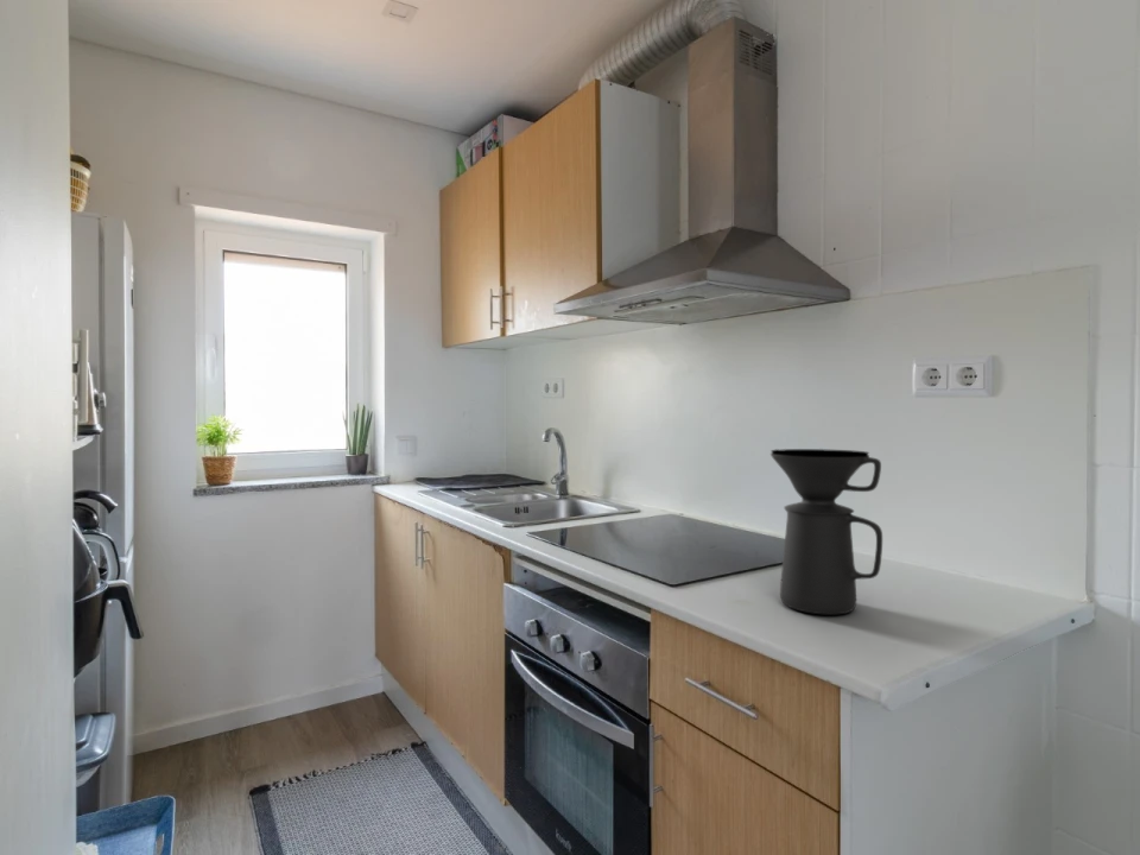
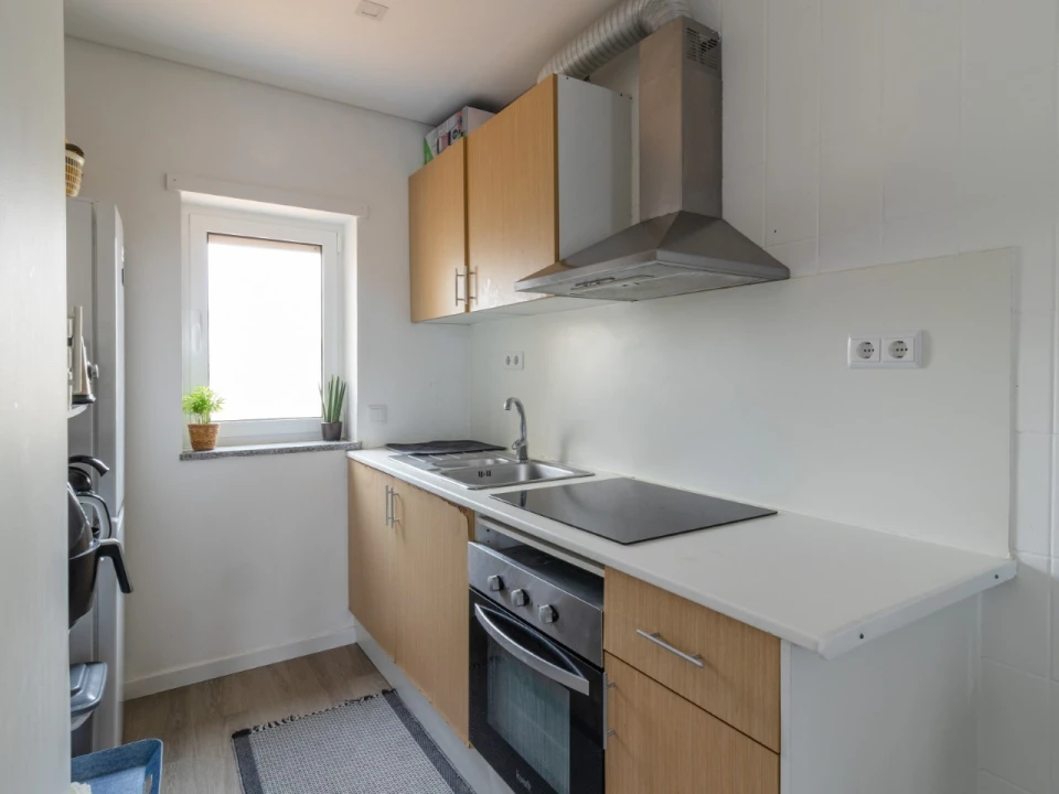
- coffee maker [770,448,884,616]
